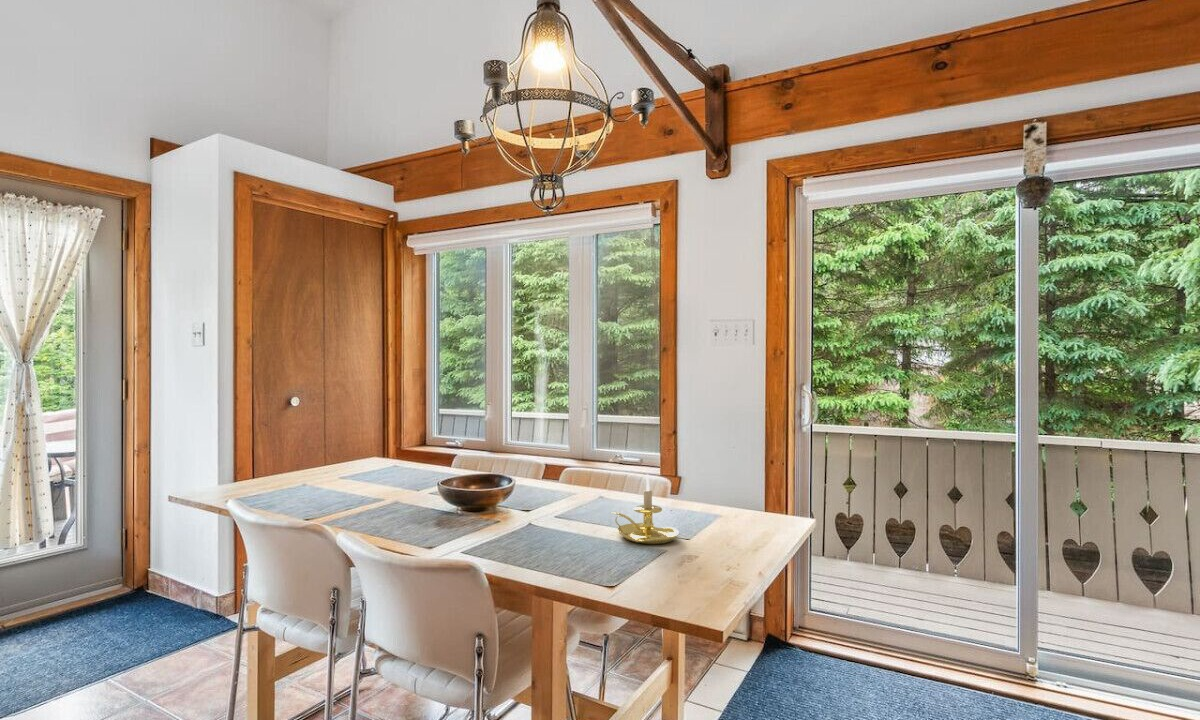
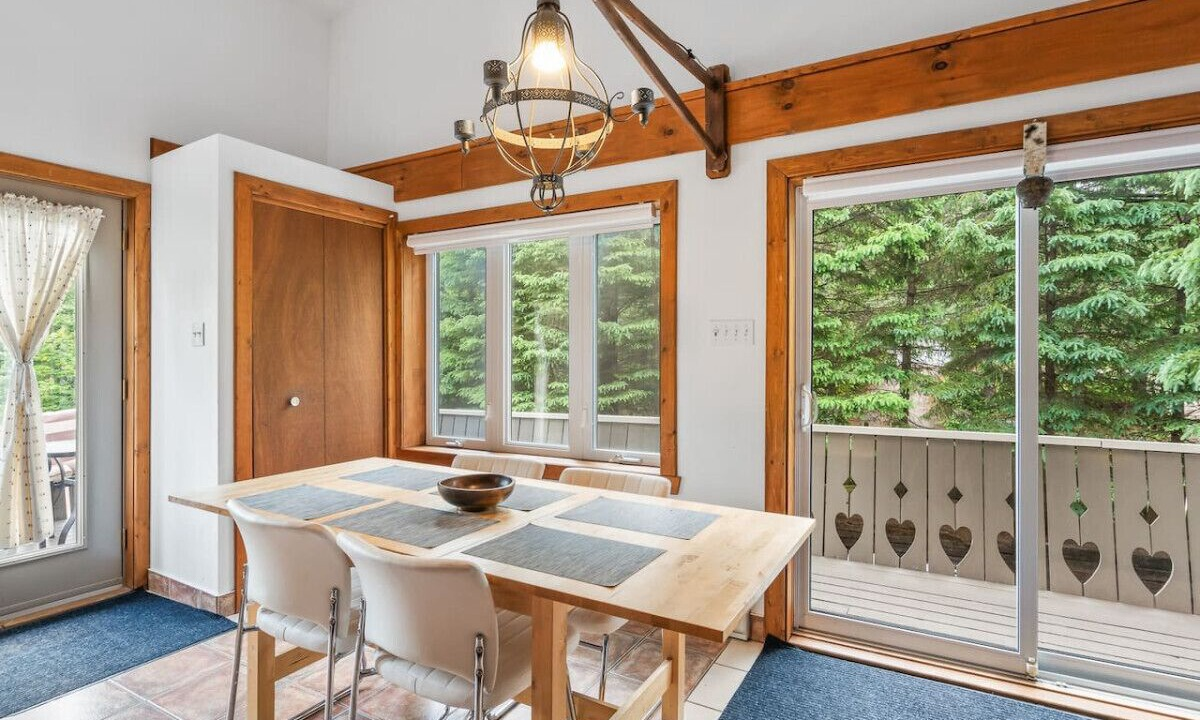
- candle holder [610,473,680,545]
